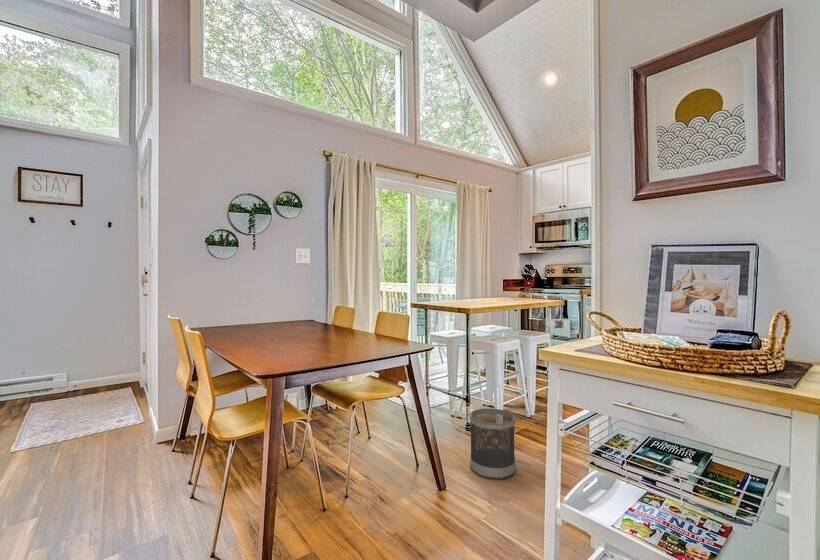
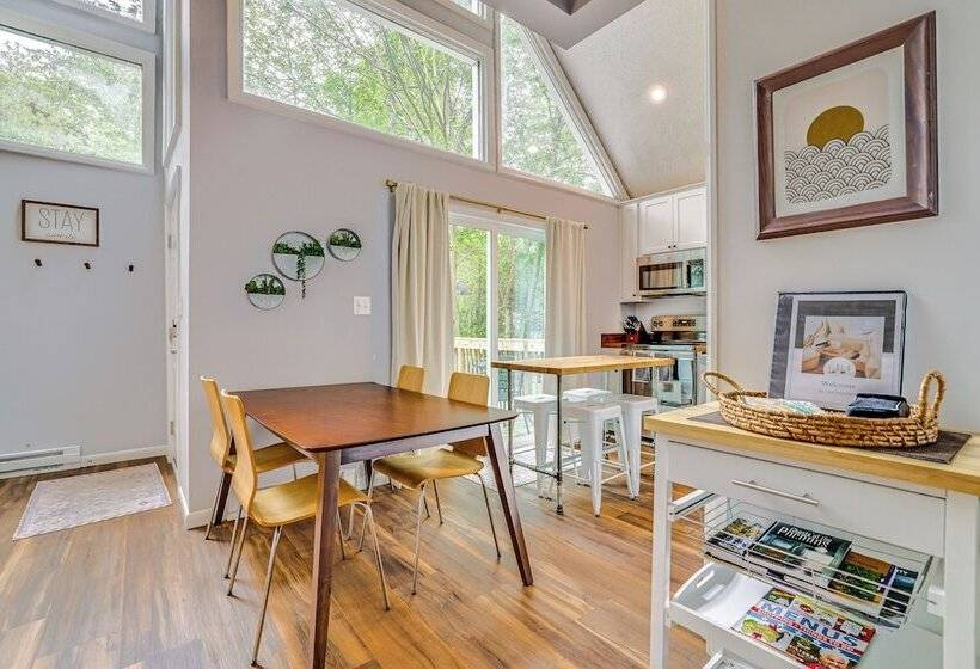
- wastebasket [469,407,516,480]
